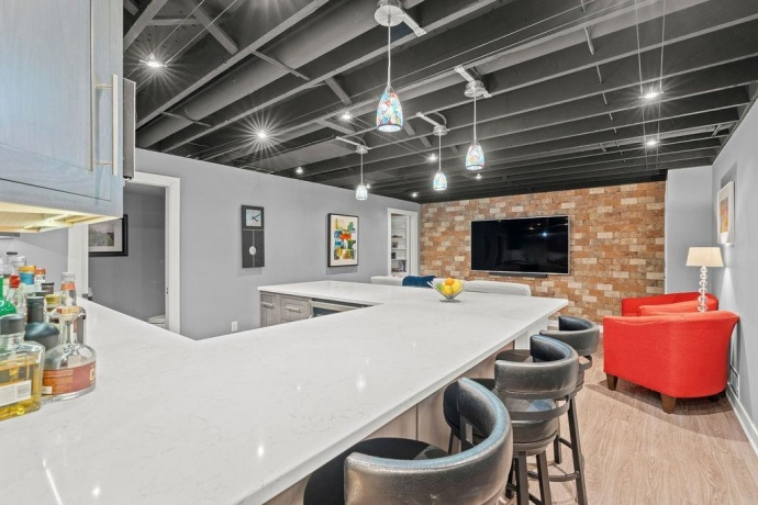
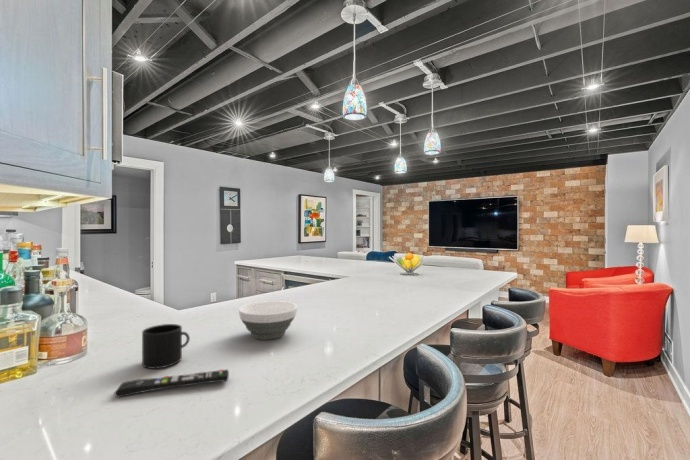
+ bowl [238,300,298,341]
+ remote control [114,368,230,399]
+ mug [141,323,191,370]
